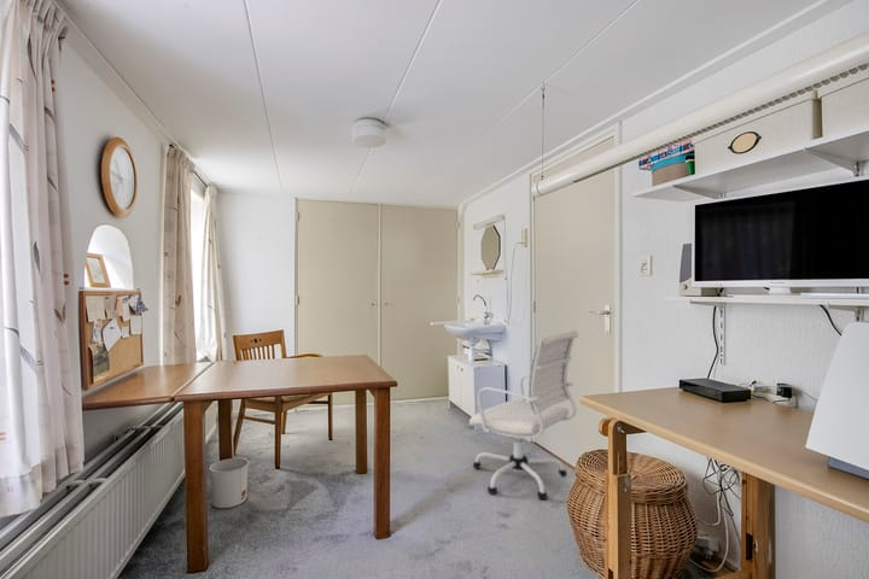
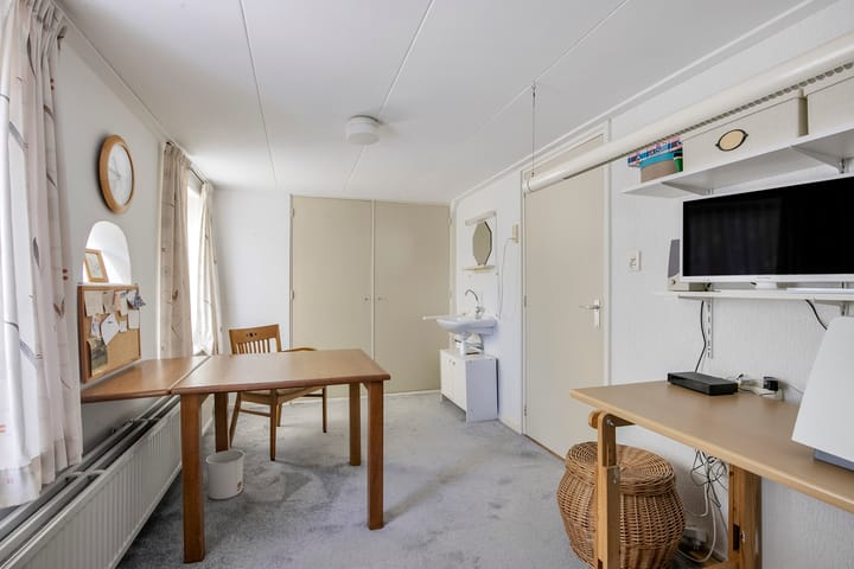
- office chair [468,328,579,501]
